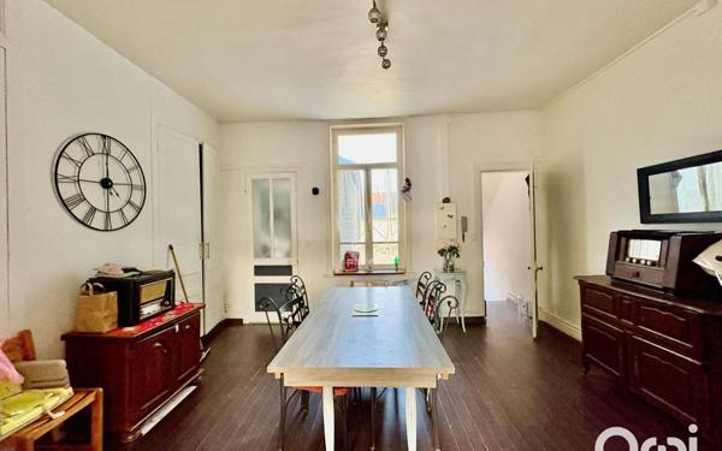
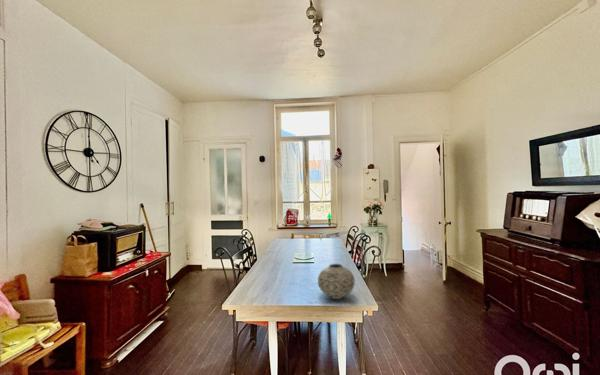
+ vase [317,263,356,300]
